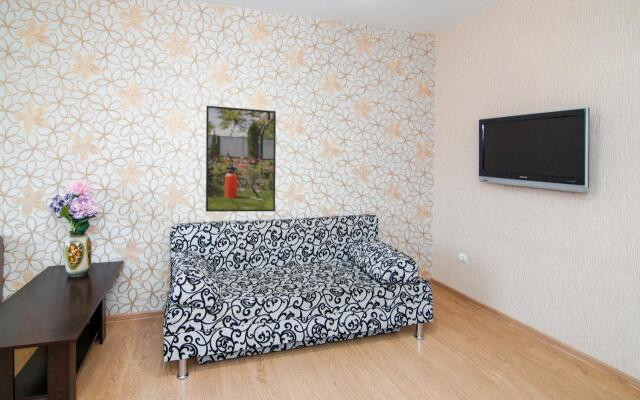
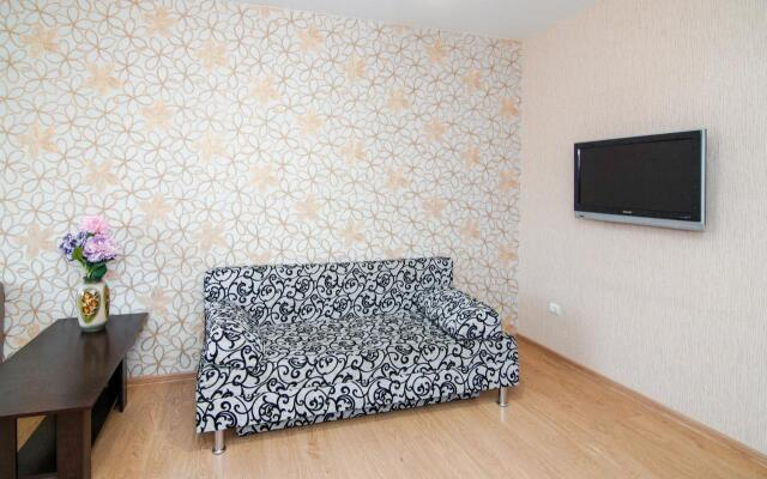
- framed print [205,105,277,213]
